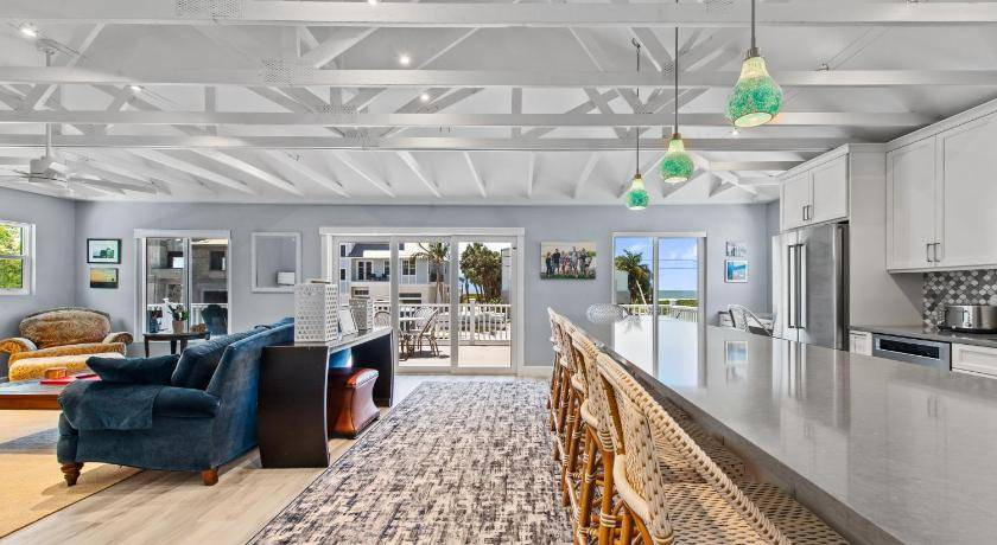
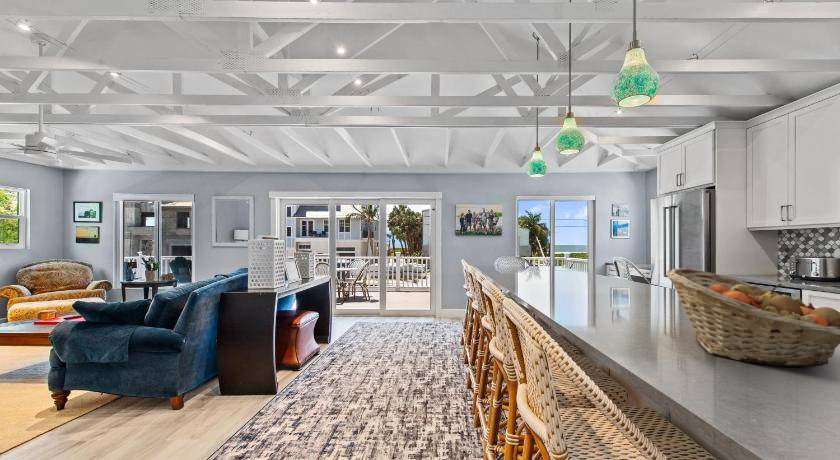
+ fruit basket [665,267,840,368]
